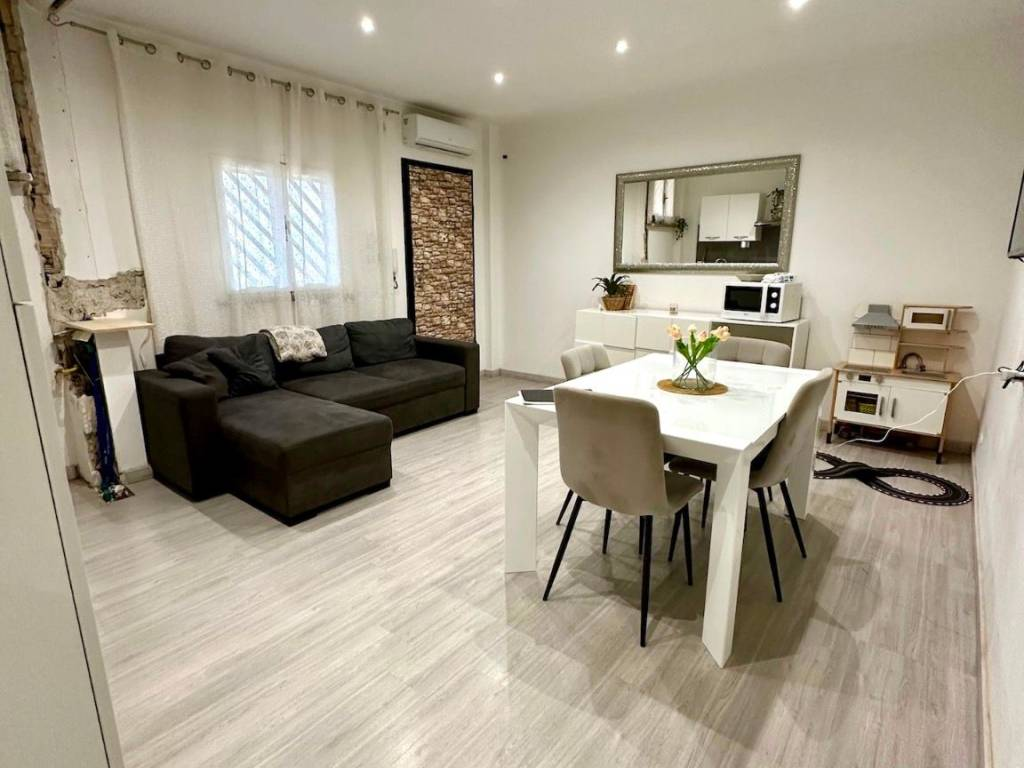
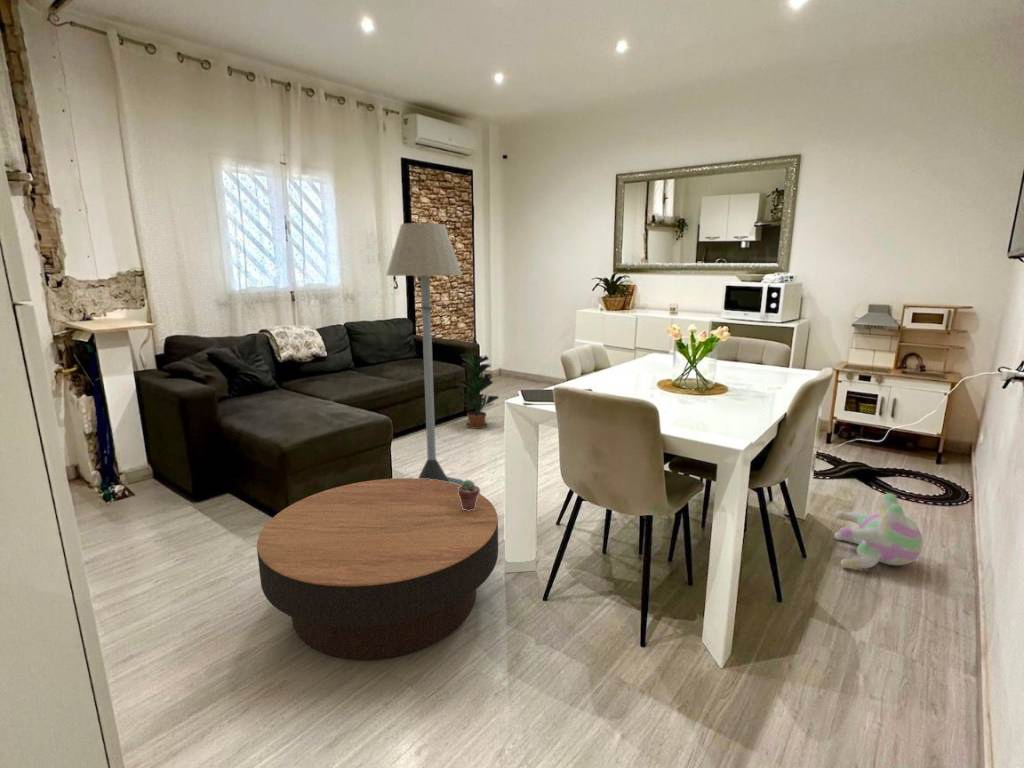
+ floor lamp [385,222,464,485]
+ plush toy [833,492,924,569]
+ potted plant [454,351,500,430]
+ coffee table [256,477,499,660]
+ potted succulent [458,479,481,511]
